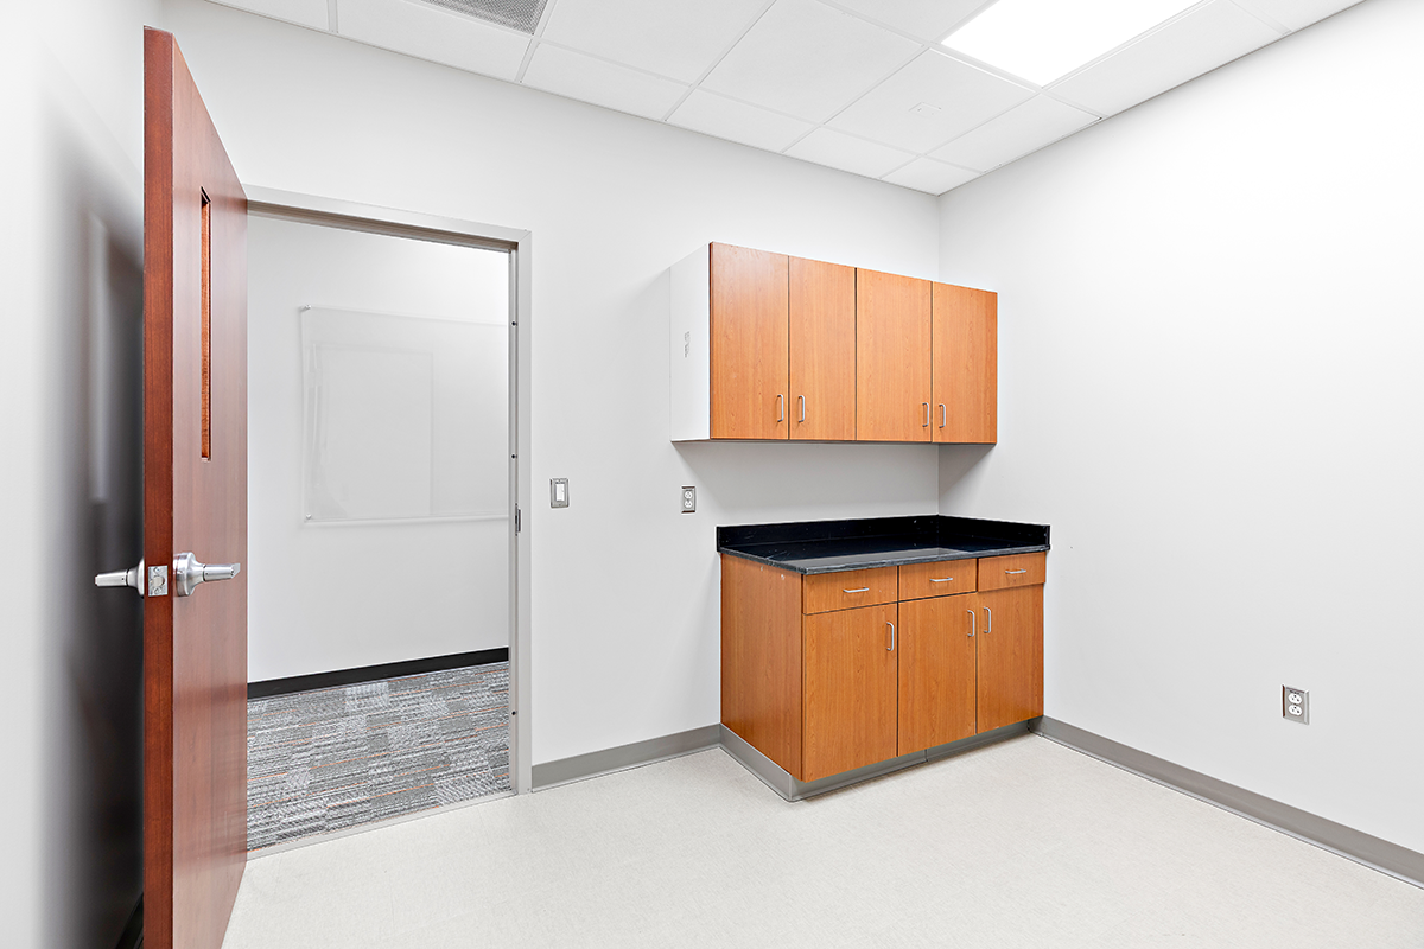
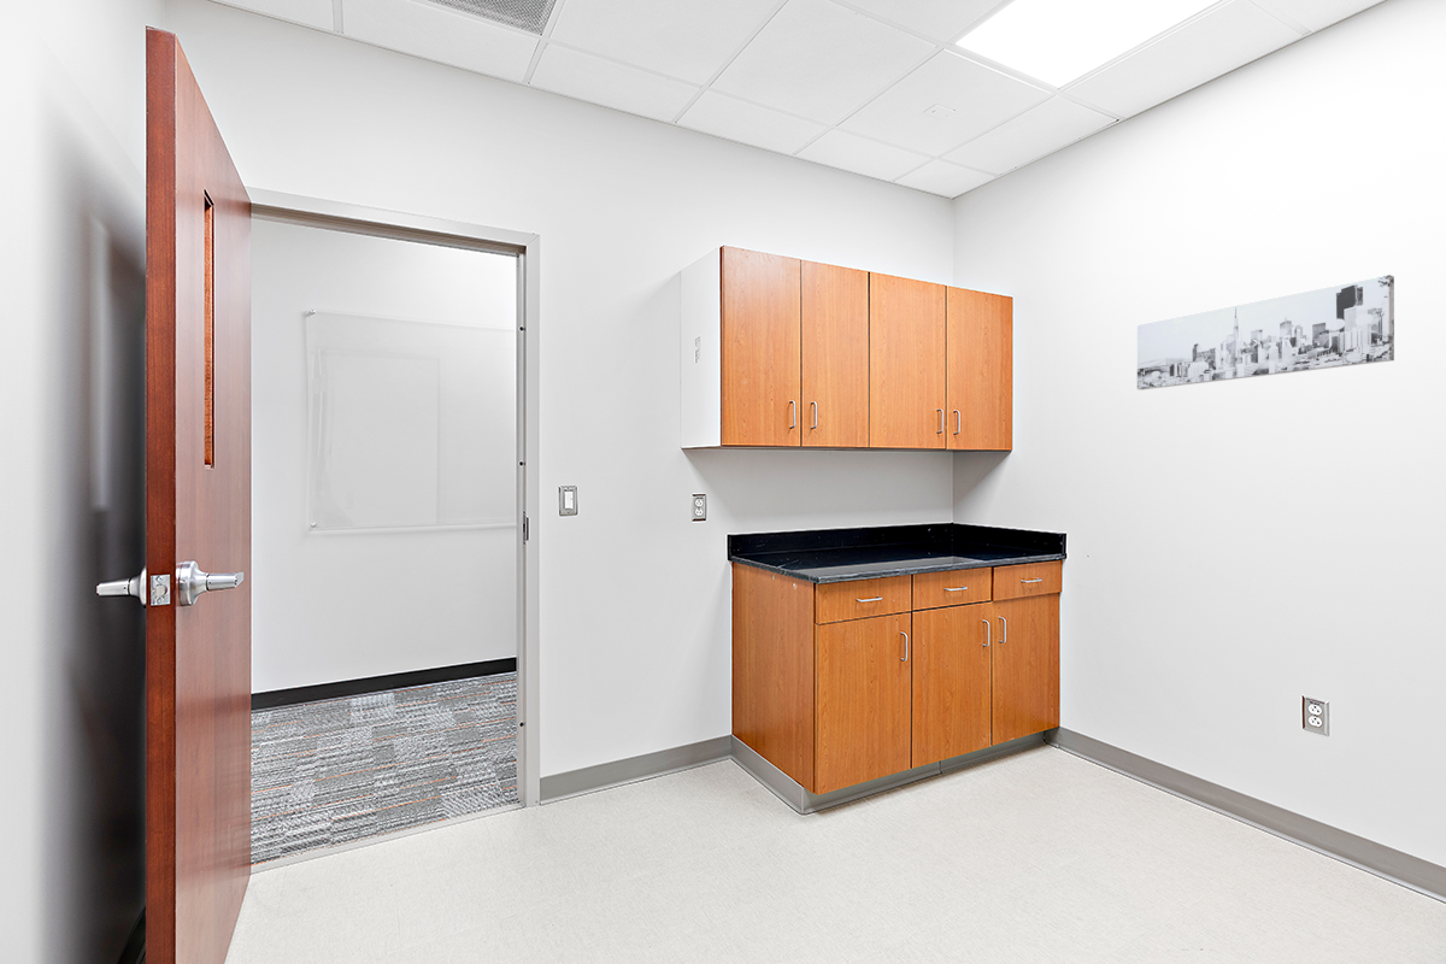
+ wall art [1136,274,1395,390]
